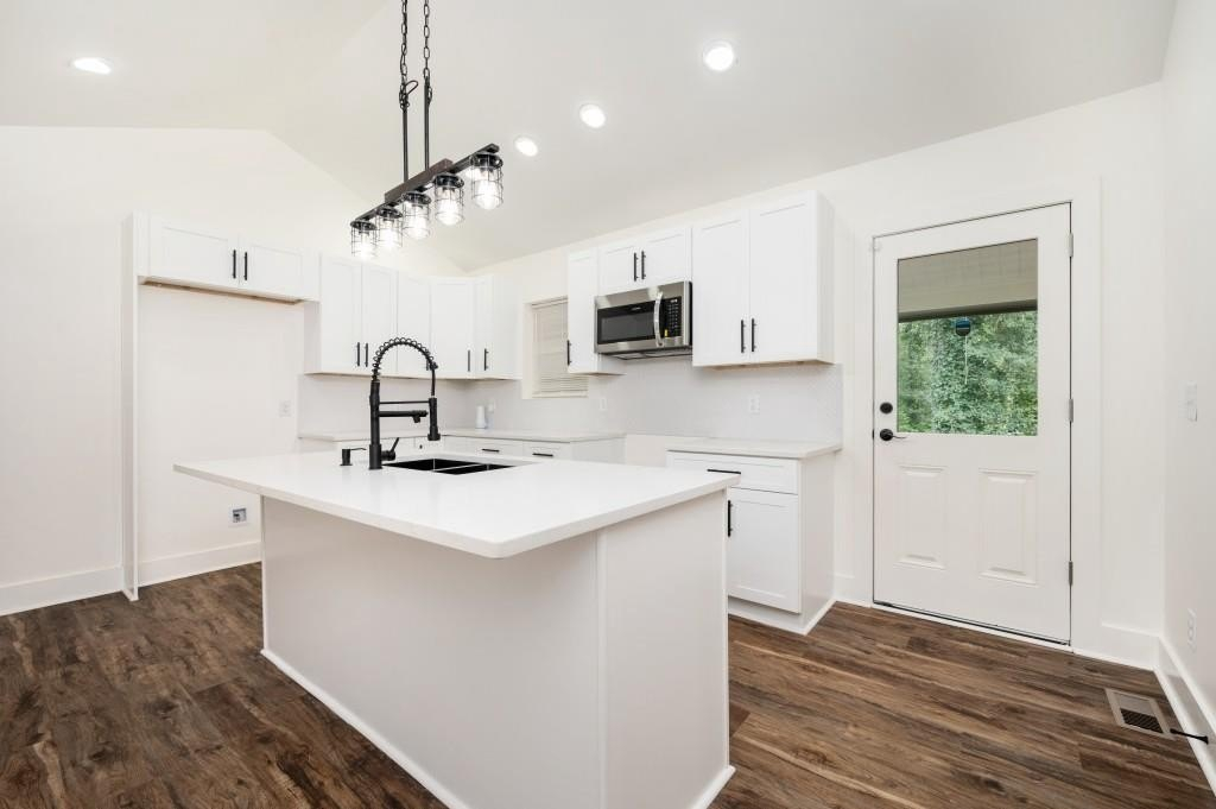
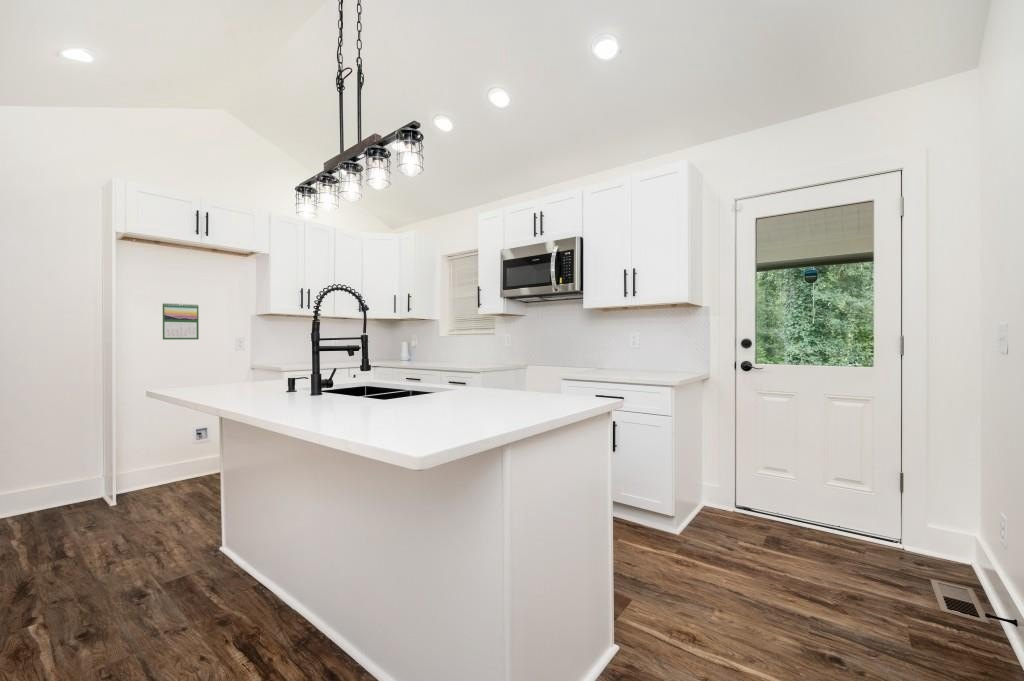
+ calendar [162,302,200,341]
